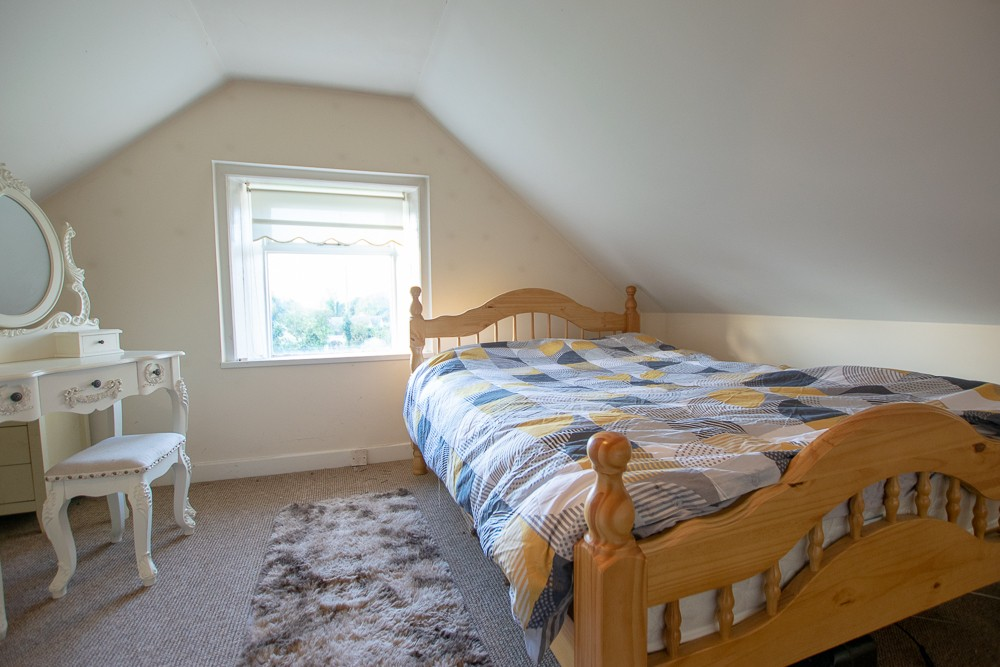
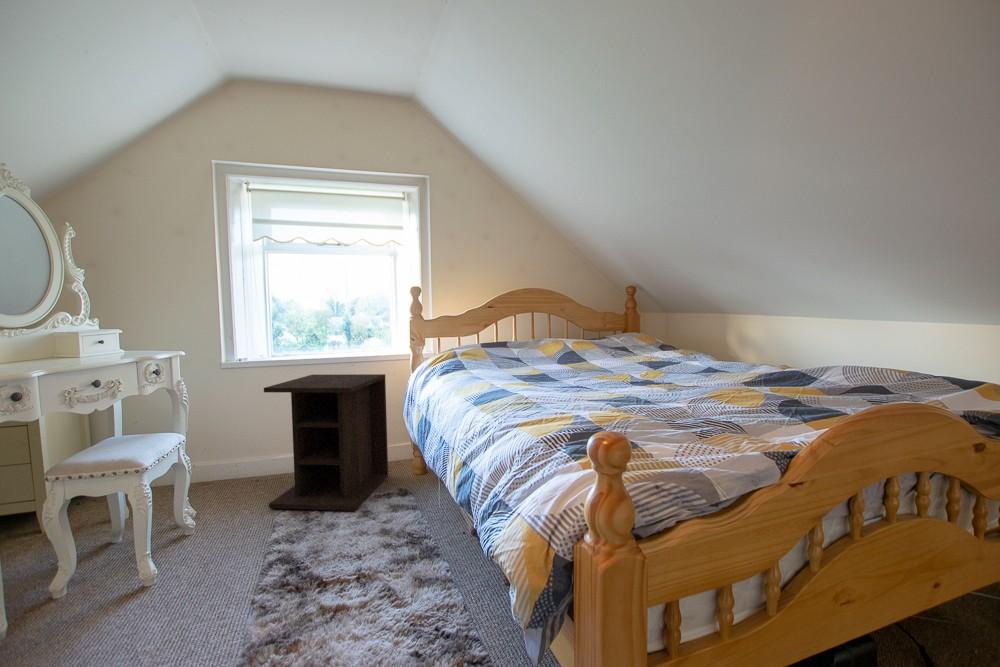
+ nightstand [263,373,389,512]
